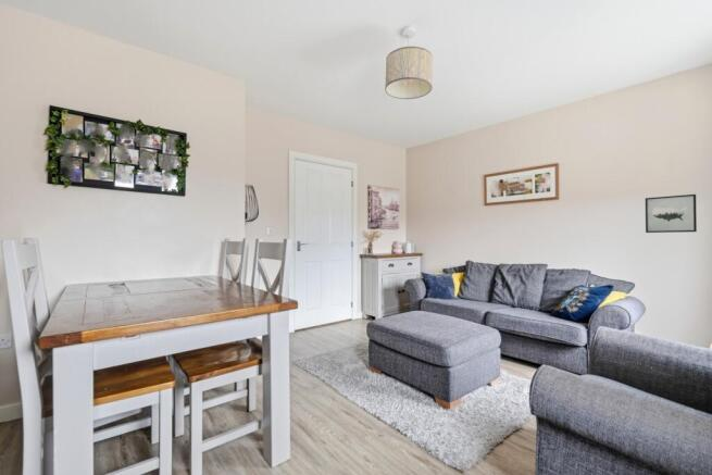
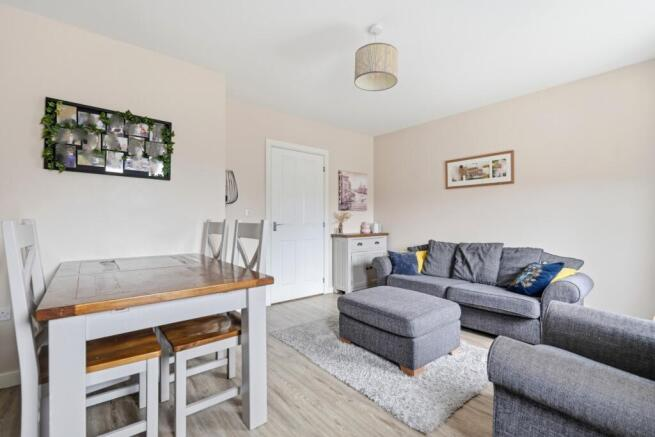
- wall art [645,193,698,234]
